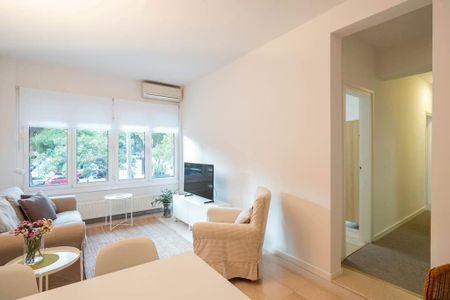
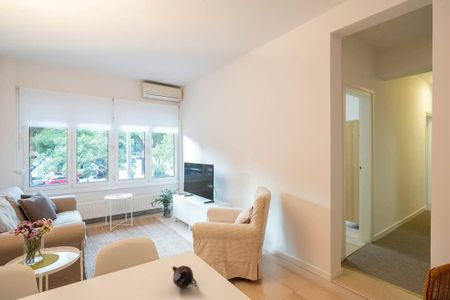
+ teapot [171,265,197,289]
